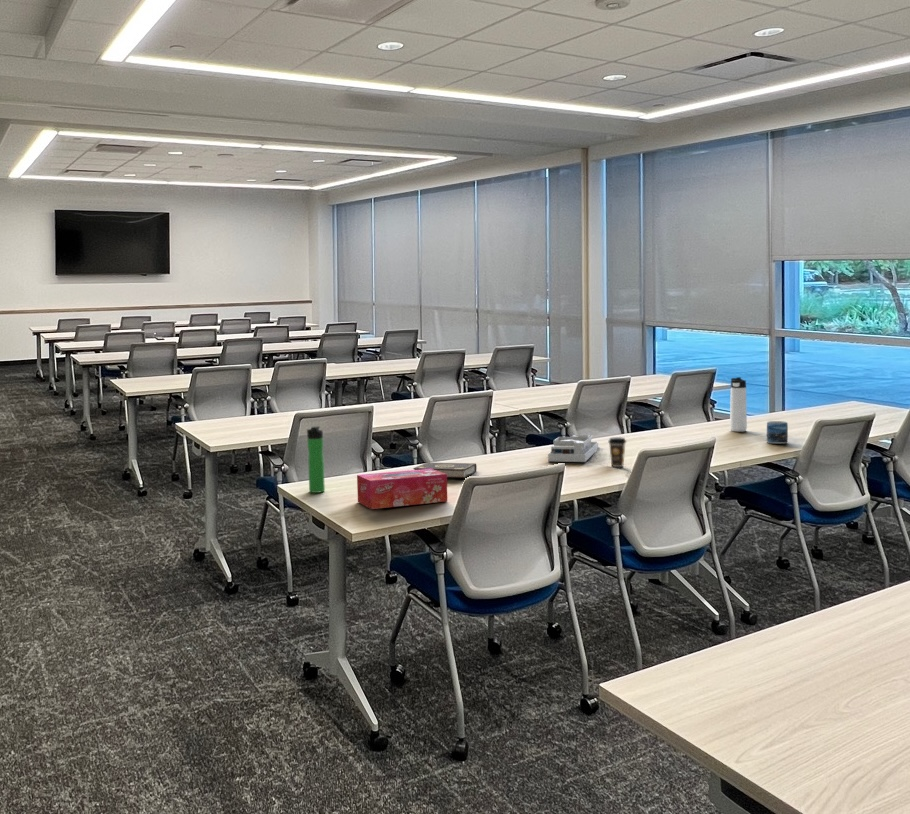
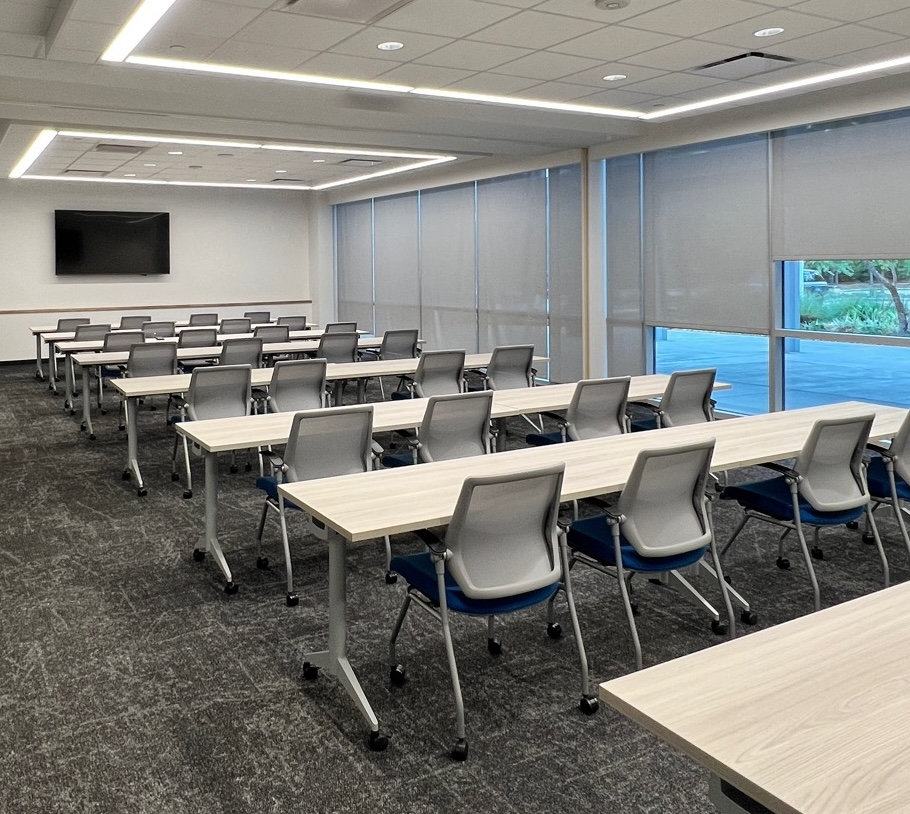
- book [412,462,478,479]
- coffee cup [607,436,627,468]
- mug [766,420,789,445]
- thermos bottle [729,376,748,433]
- bottle [306,425,326,494]
- tissue box [356,469,448,510]
- desk organizer [547,434,599,463]
